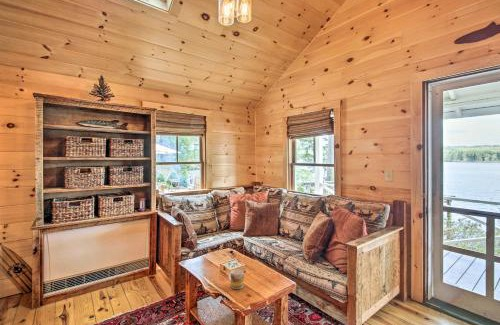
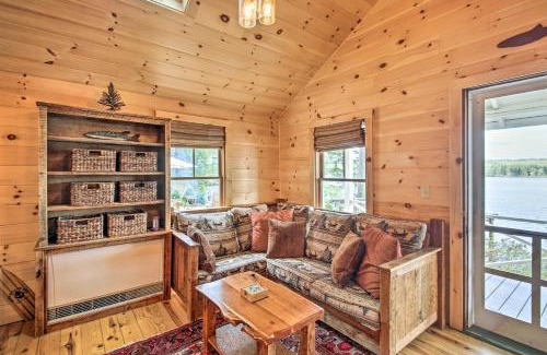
- mug [227,268,245,290]
